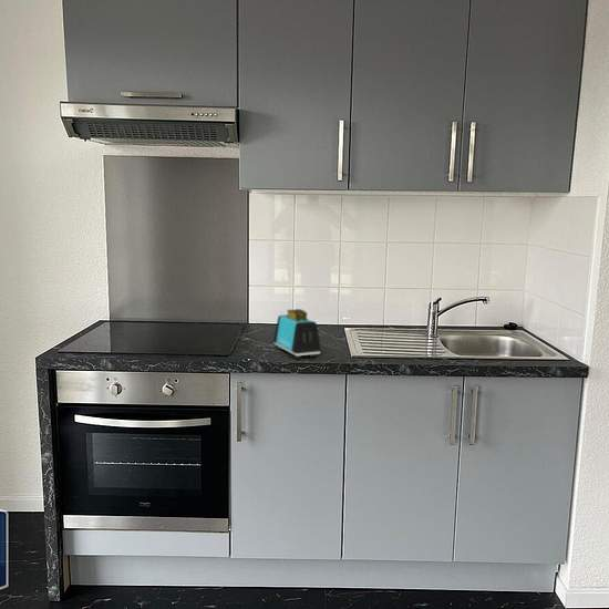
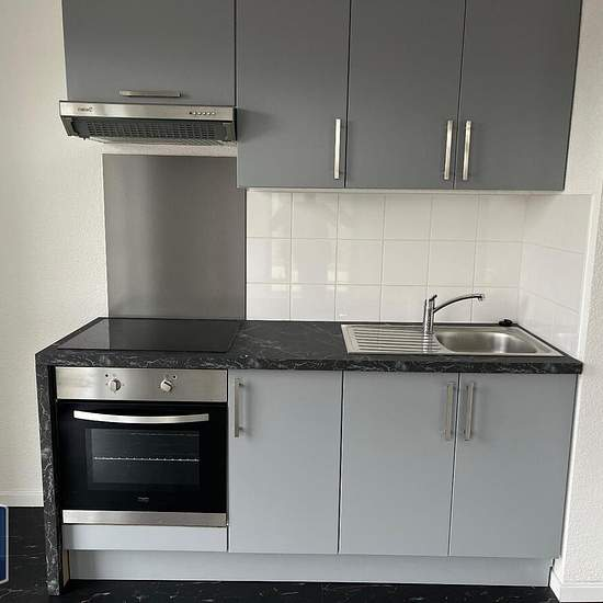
- toaster [272,308,322,361]
